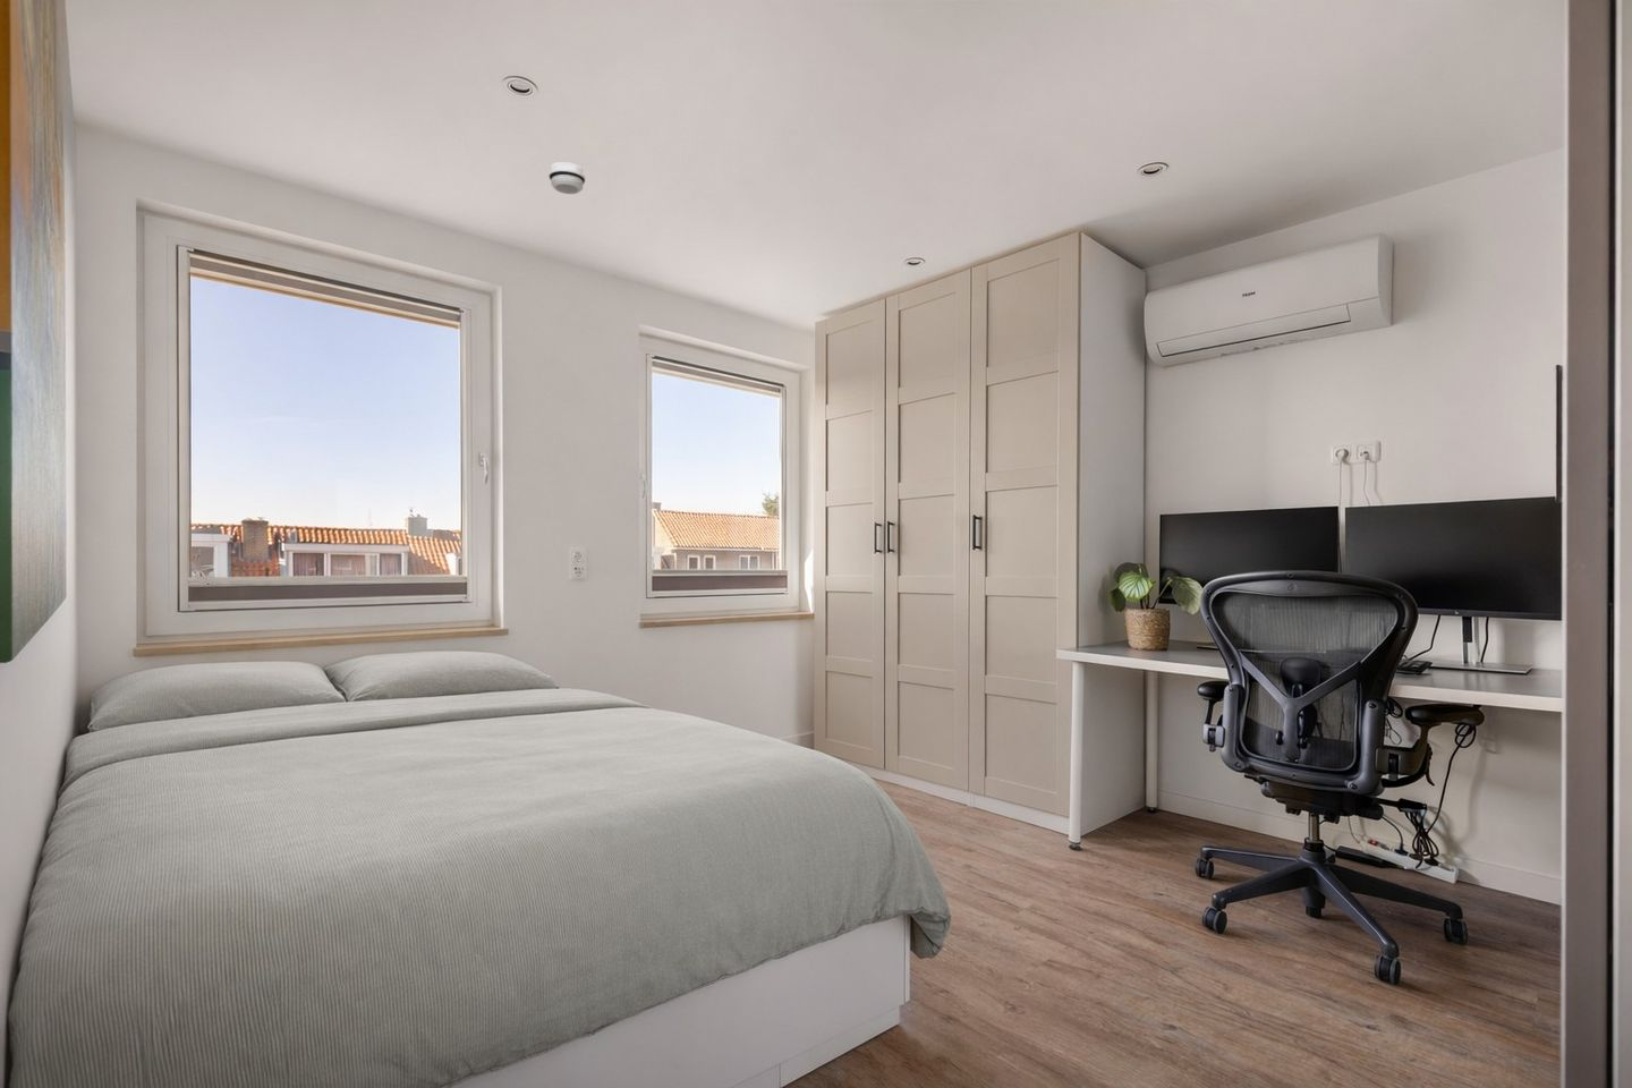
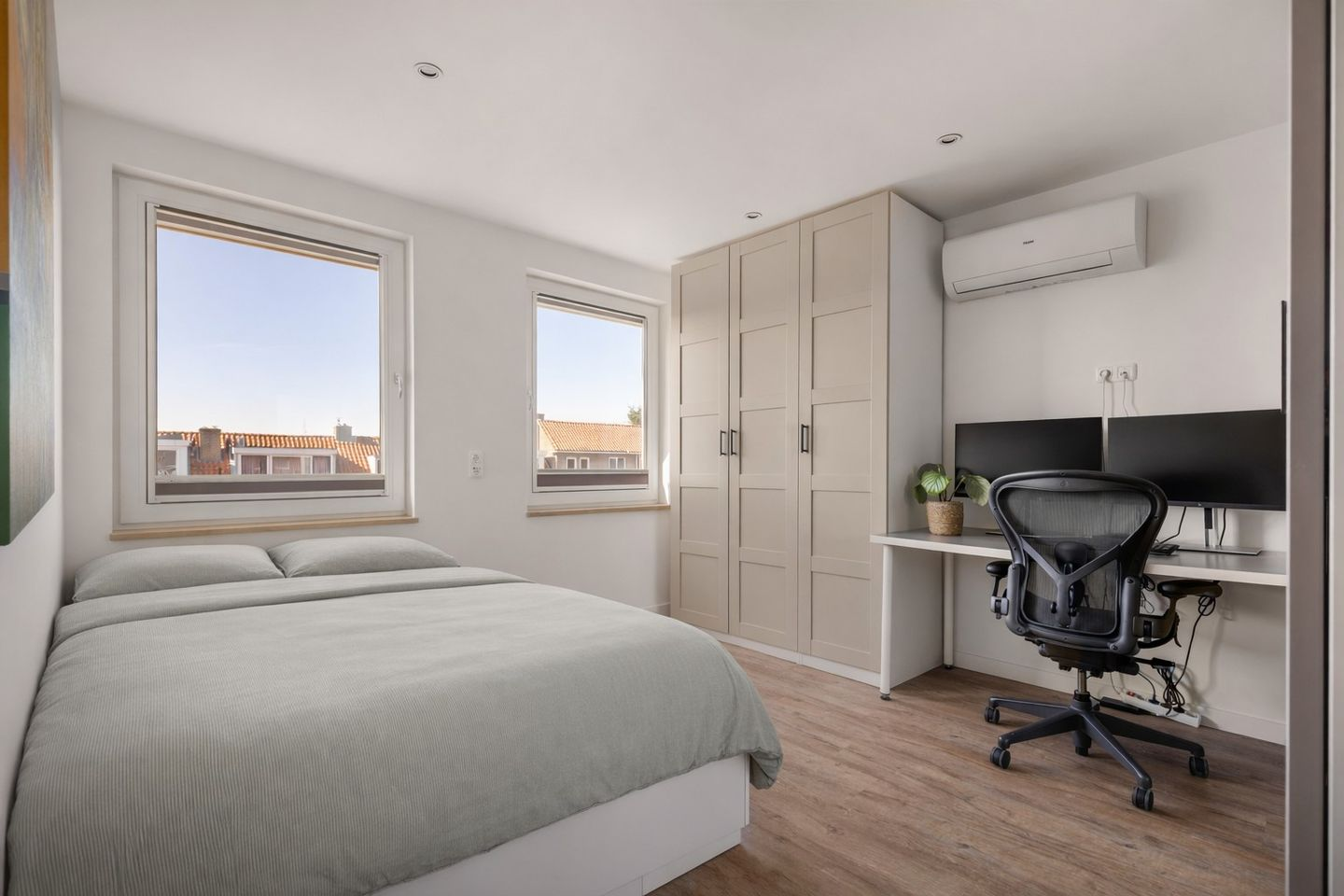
- smoke detector [548,162,586,195]
